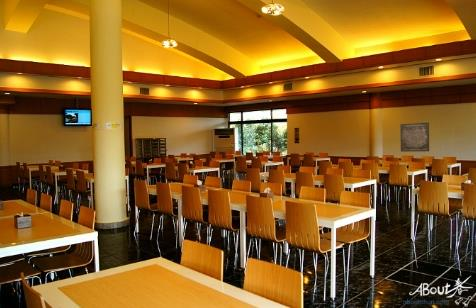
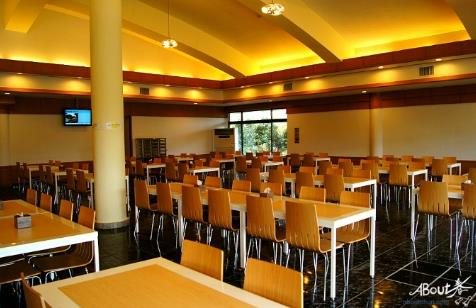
- wall art [399,122,430,153]
